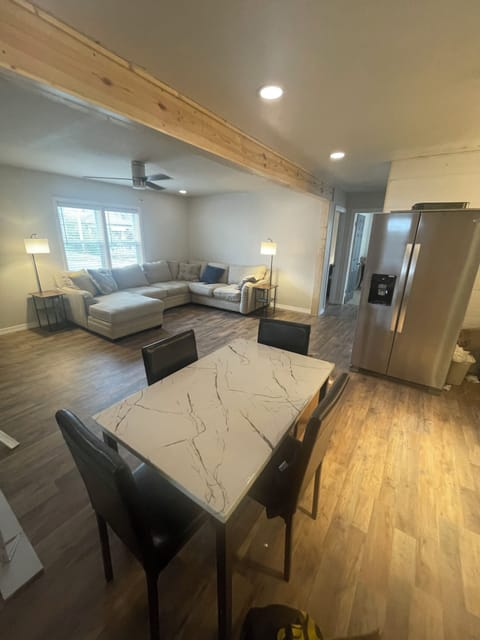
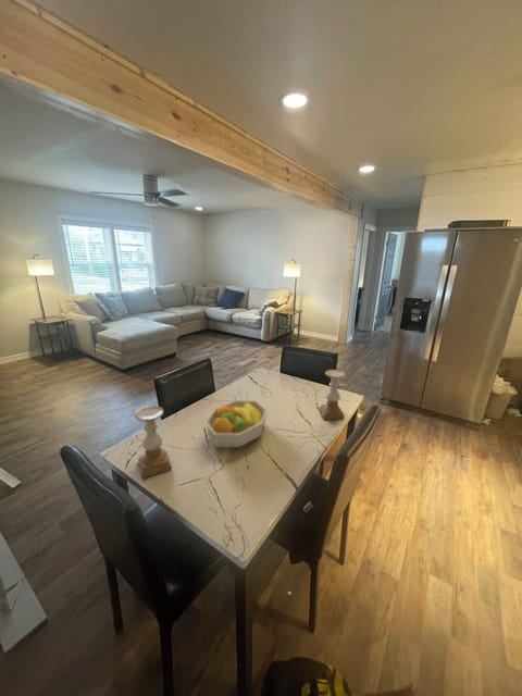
+ candle holder [319,369,347,421]
+ fruit bowl [204,399,269,448]
+ candle holder [134,405,173,480]
